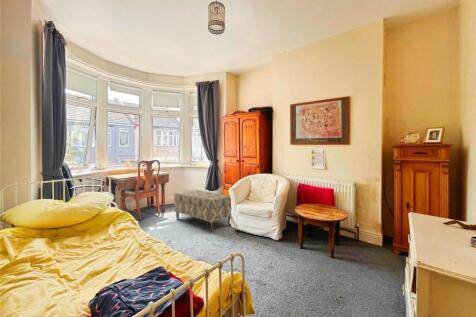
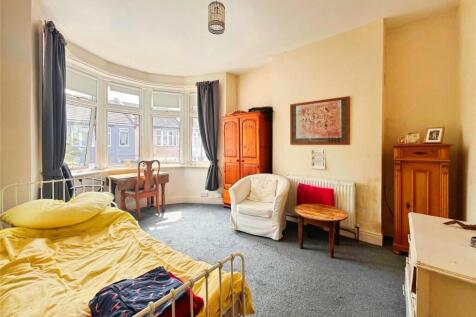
- bench [173,189,232,233]
